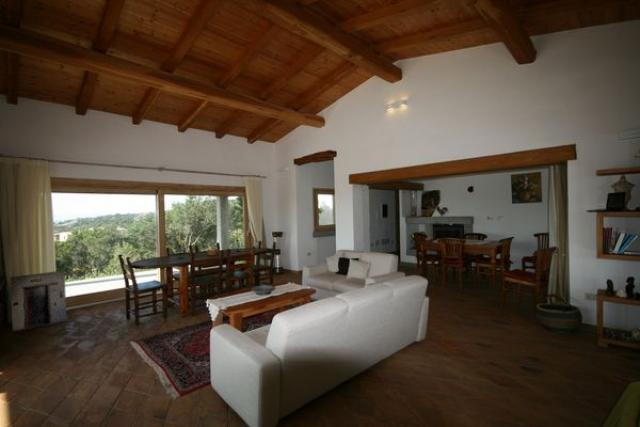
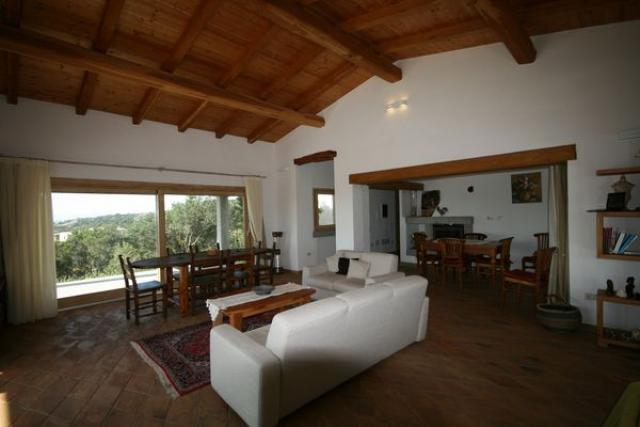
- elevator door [9,269,68,334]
